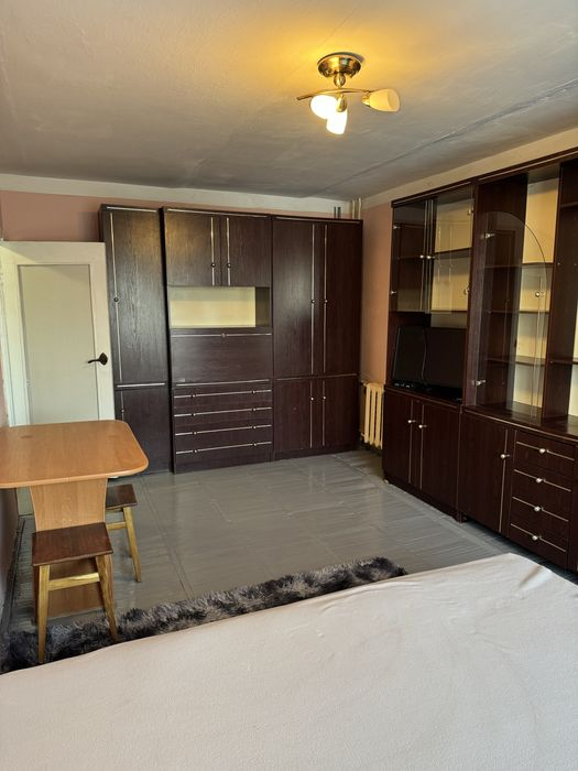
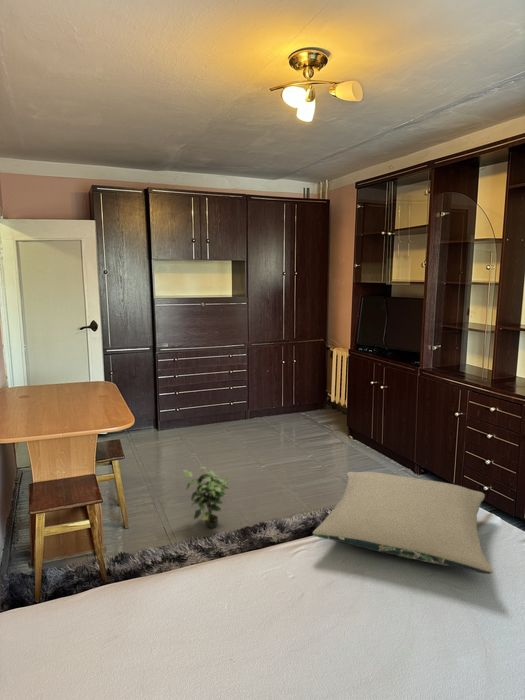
+ pillow [312,471,493,575]
+ potted plant [182,466,233,529]
